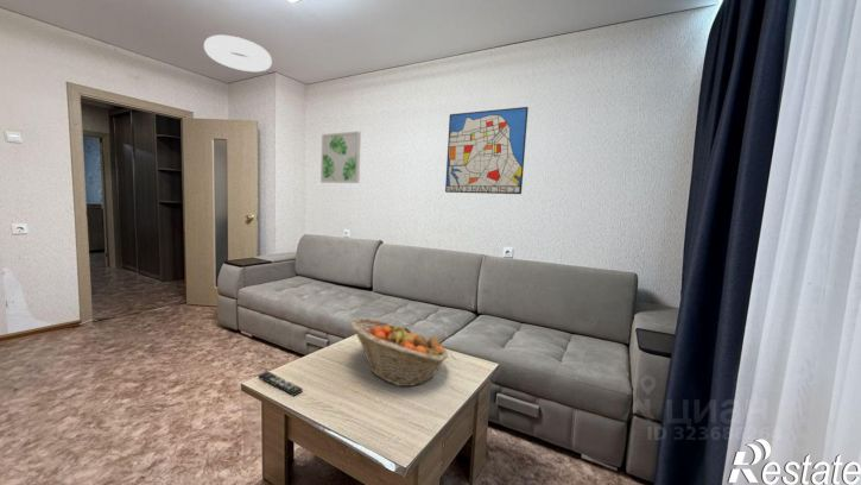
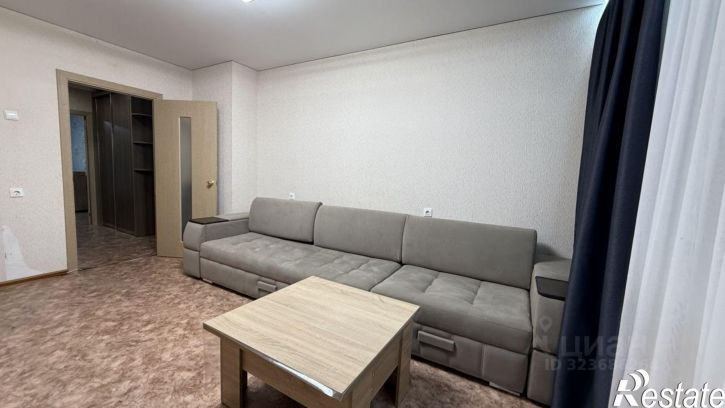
- wall art [319,131,362,184]
- ceiling light [203,34,273,73]
- wall art [444,106,530,195]
- fruit basket [349,317,450,388]
- remote control [257,370,304,397]
